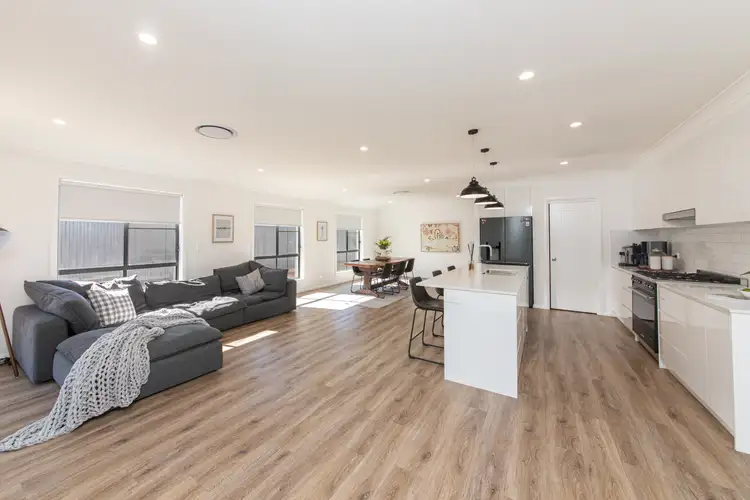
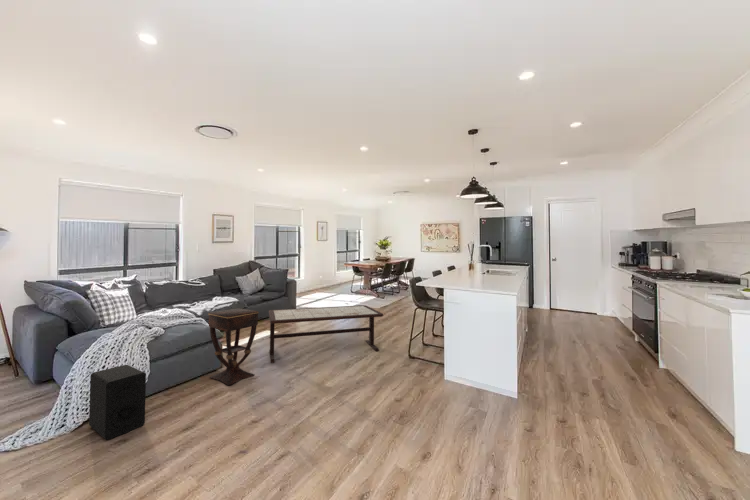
+ coffee table [268,304,384,364]
+ side table [207,307,260,386]
+ speaker [88,364,147,441]
